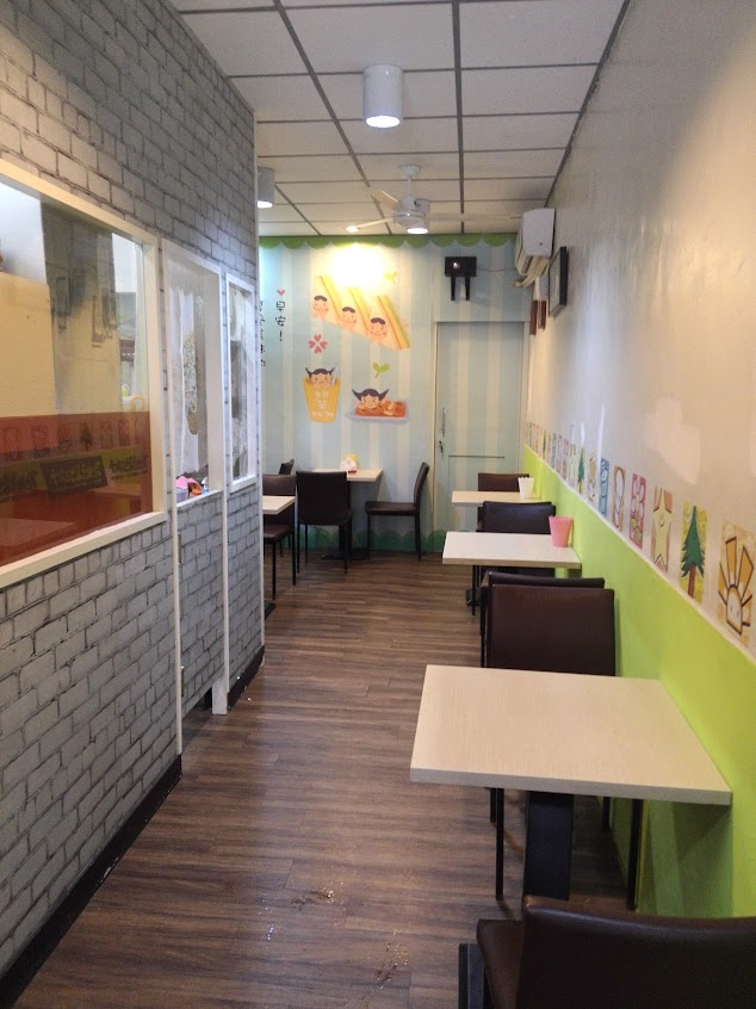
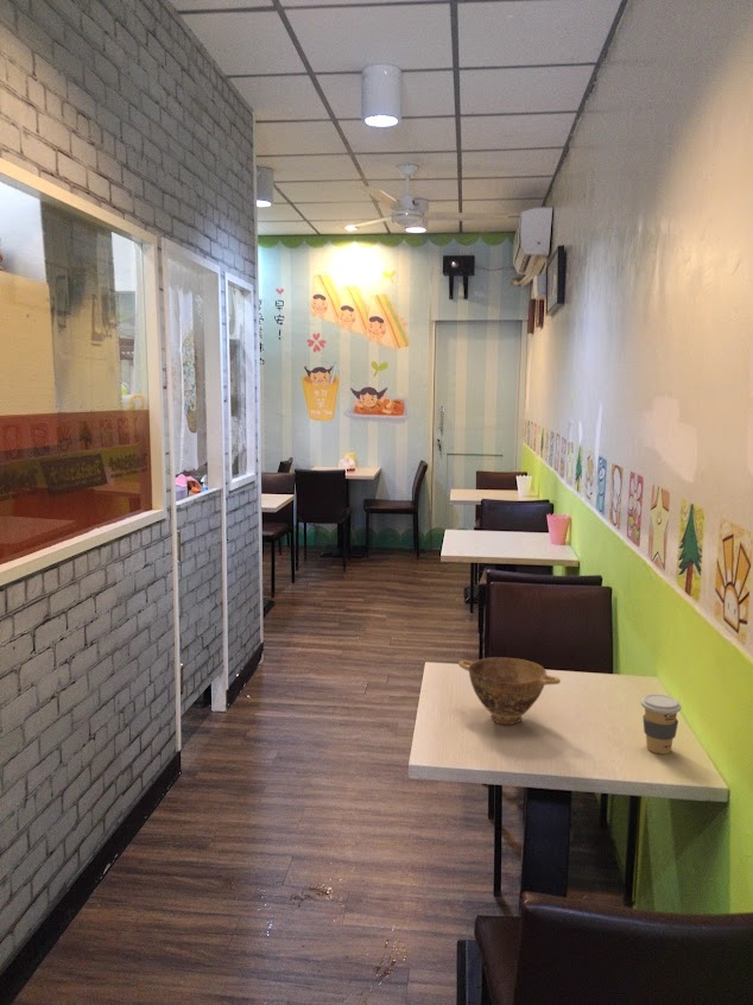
+ coffee cup [640,693,683,756]
+ bowl [457,657,562,726]
